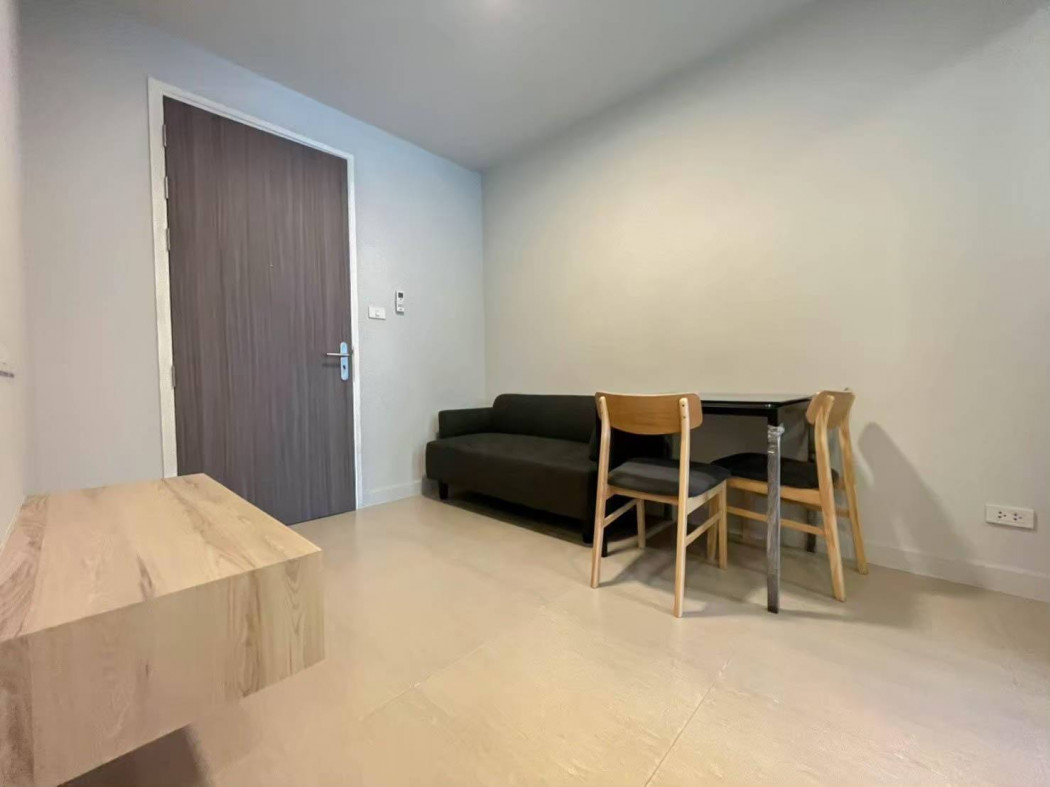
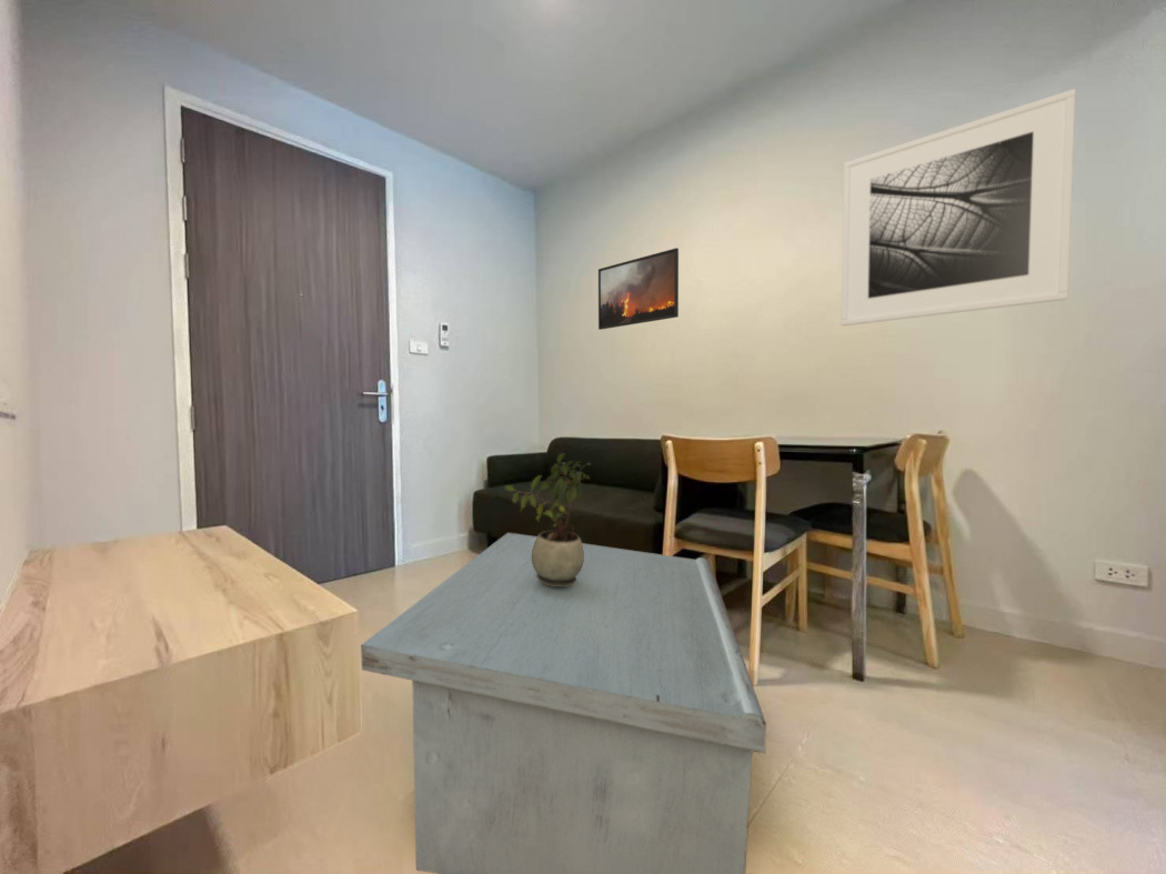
+ coffee table [360,532,767,874]
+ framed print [597,247,680,331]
+ potted plant [504,453,592,586]
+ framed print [841,88,1077,327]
